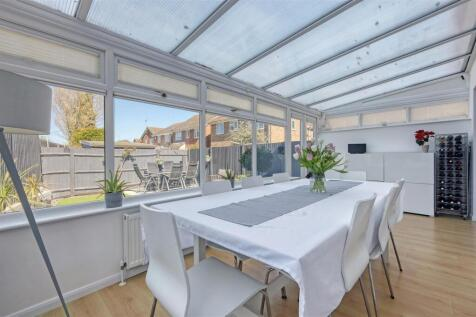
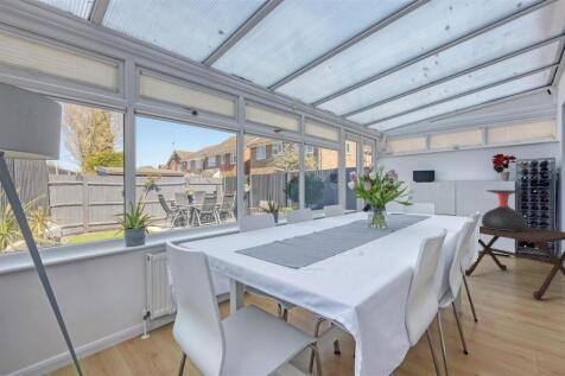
+ table lamp [481,189,528,231]
+ side table [464,225,565,301]
